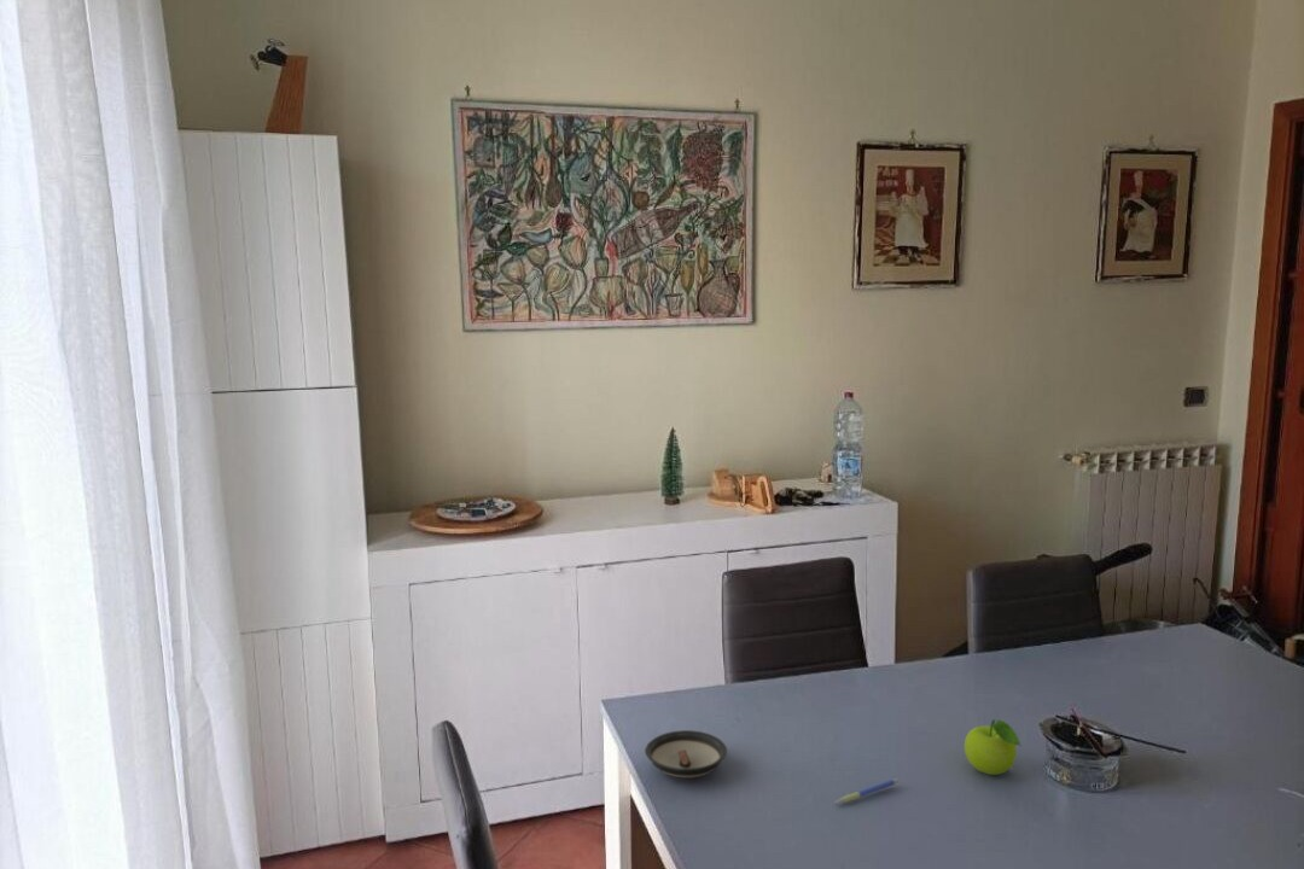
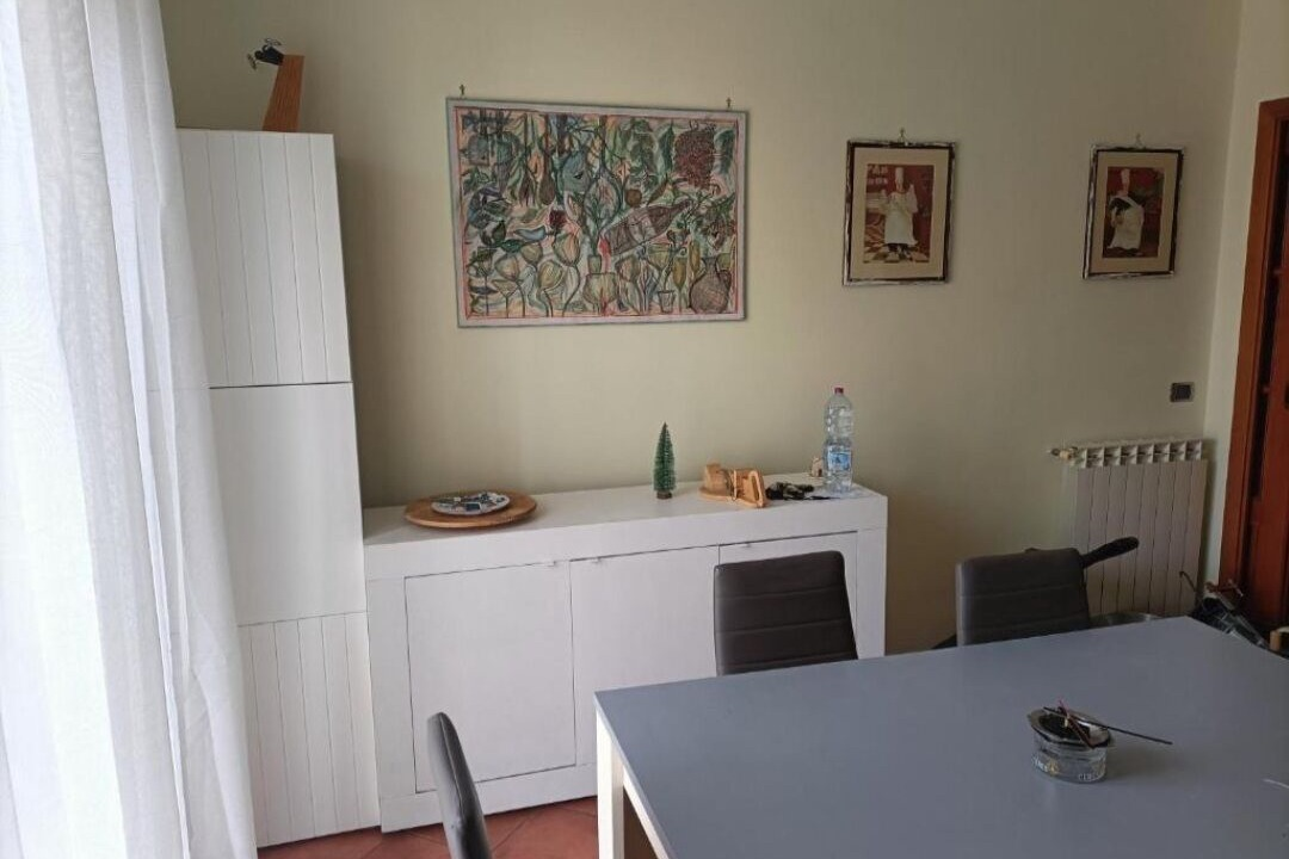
- fruit [964,718,1023,776]
- pen [833,777,900,805]
- saucer [644,729,728,780]
